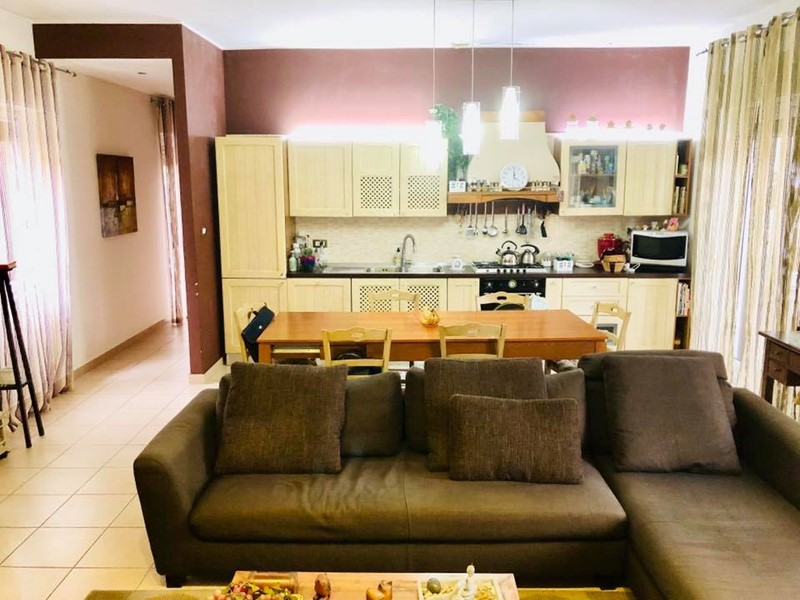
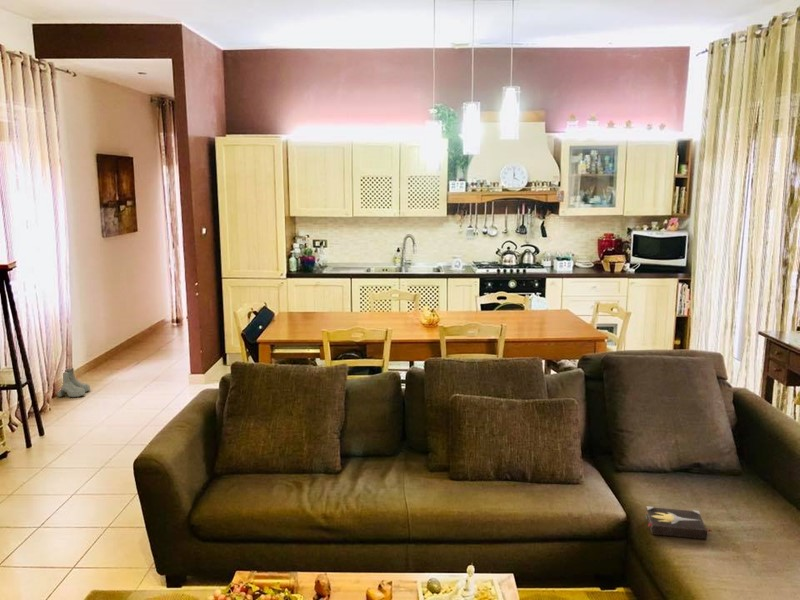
+ boots [56,367,91,398]
+ hardback book [645,505,712,540]
